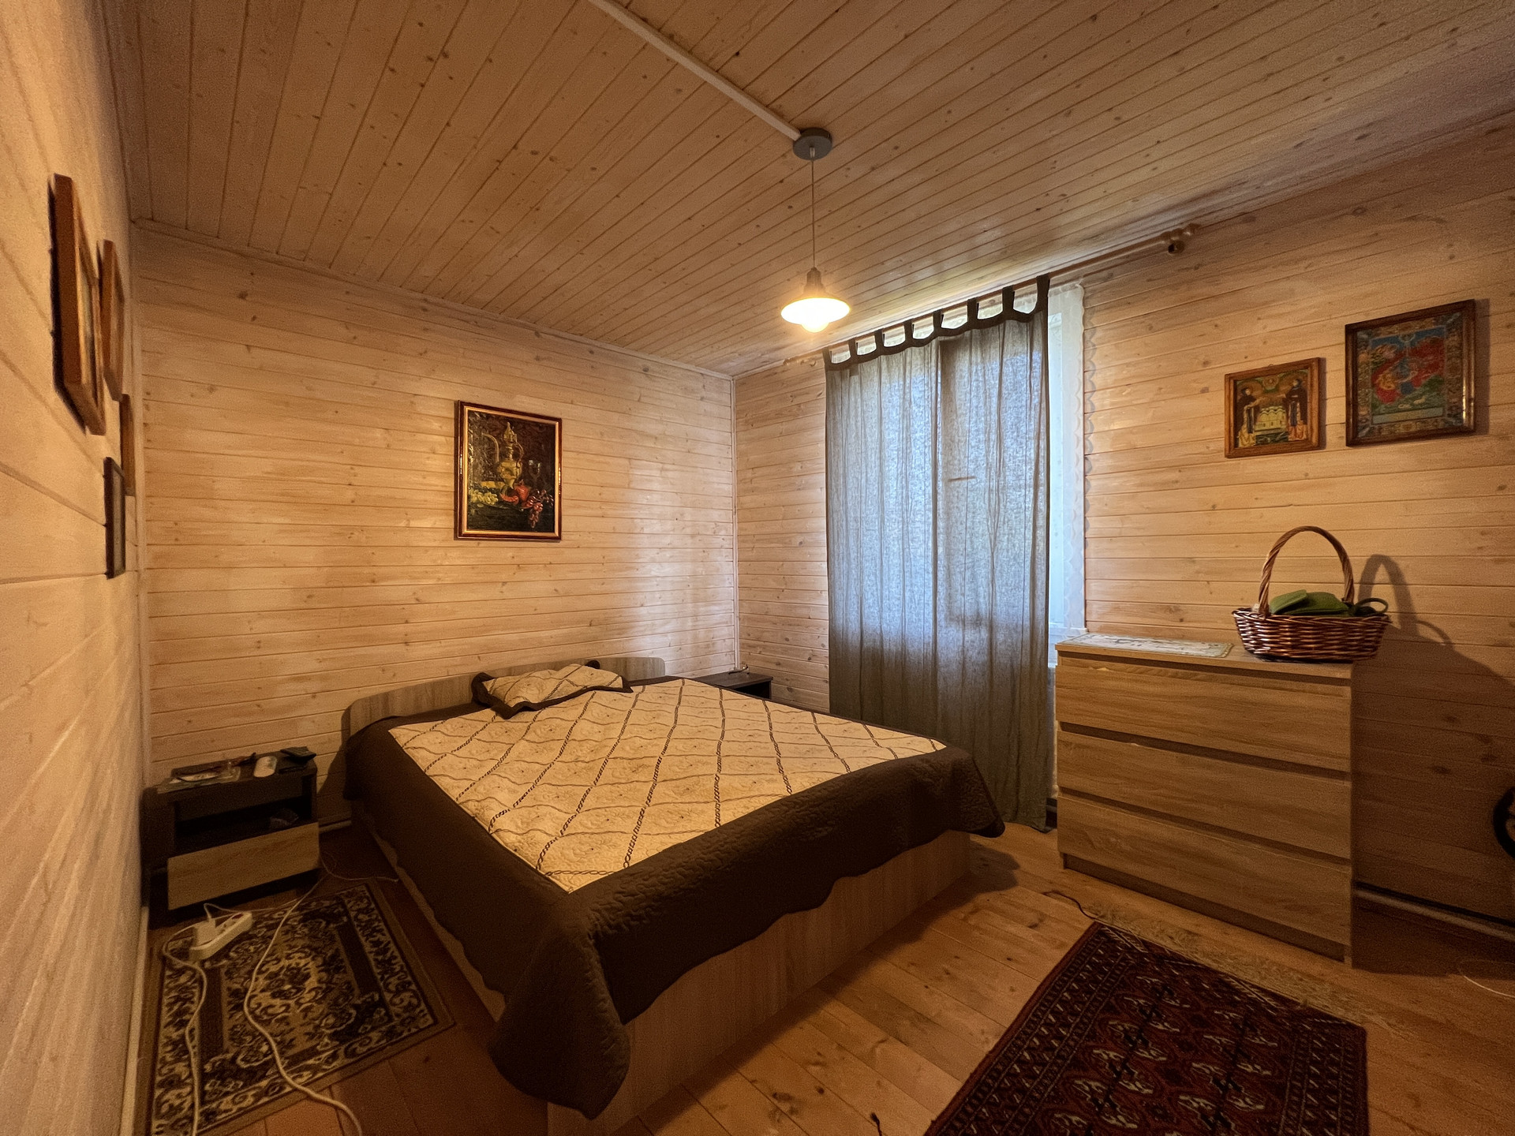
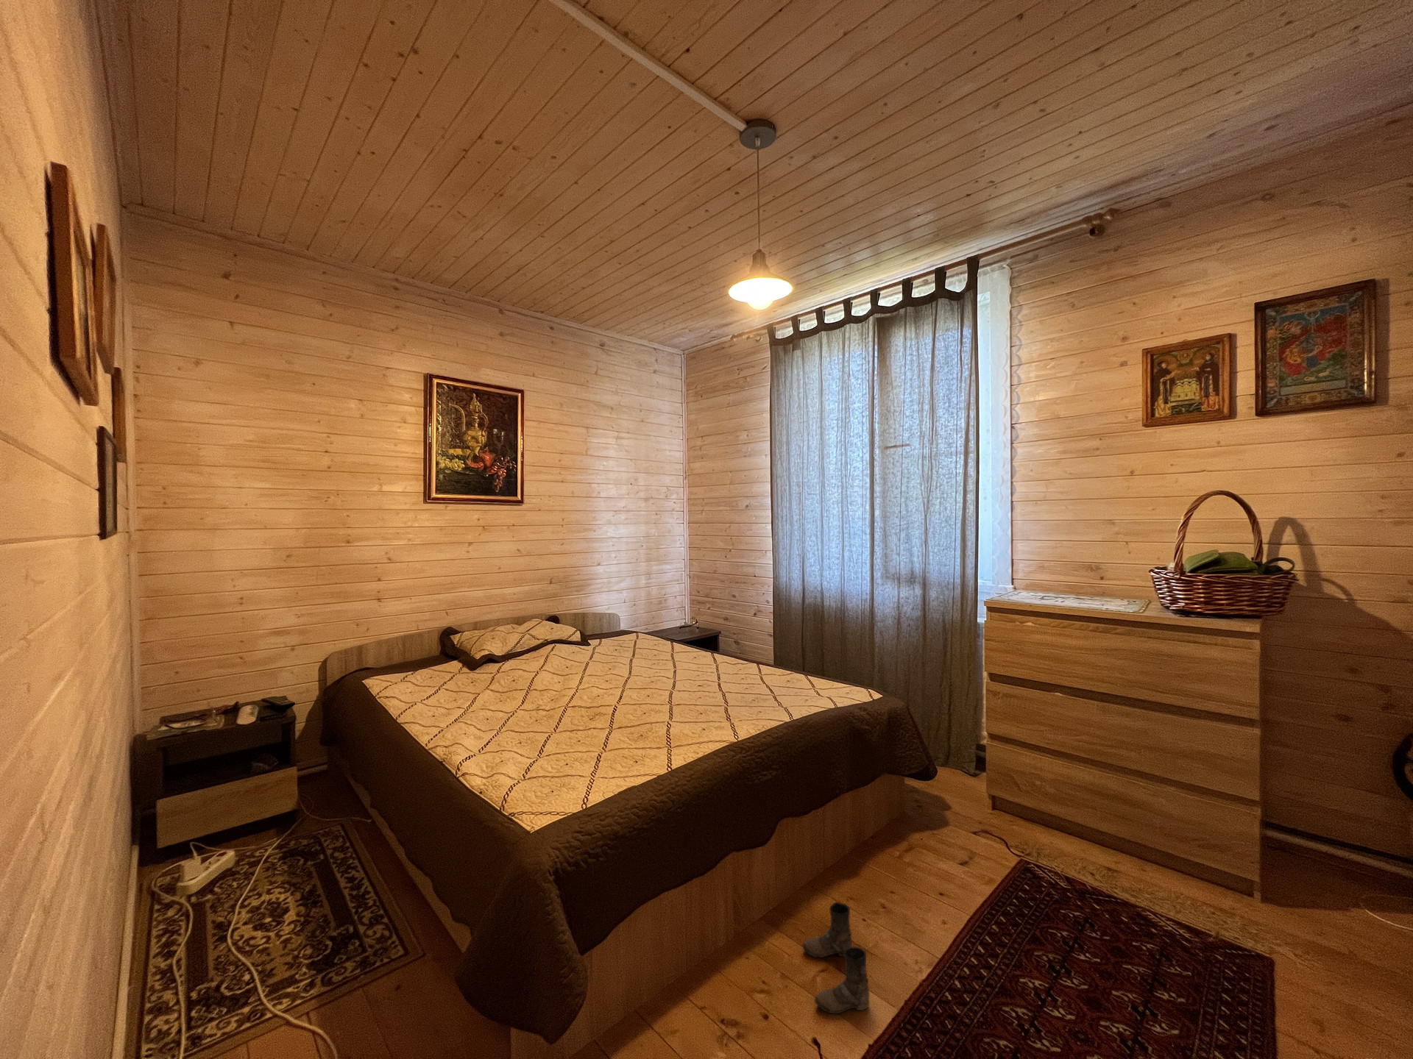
+ boots [802,901,870,1015]
